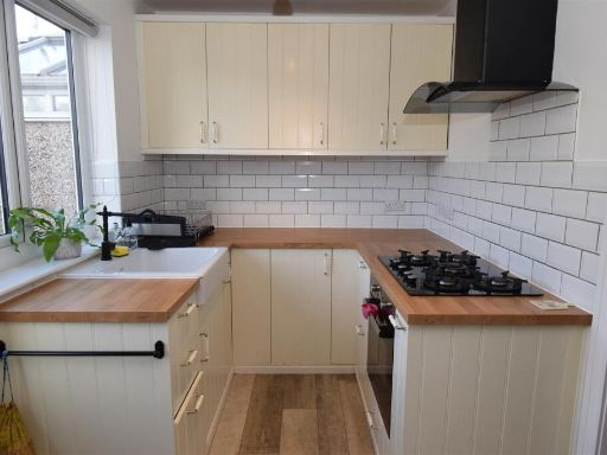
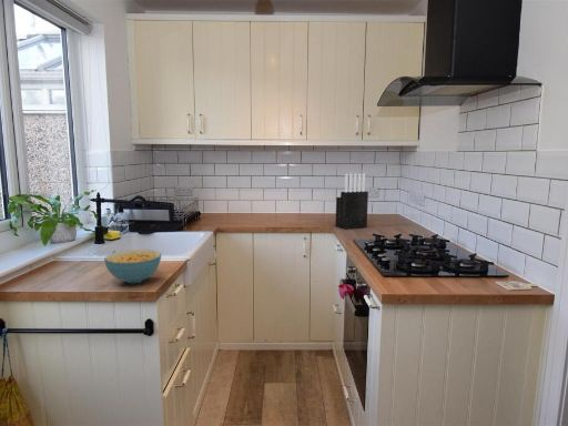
+ cereal bowl [103,248,162,284]
+ knife block [334,172,369,230]
